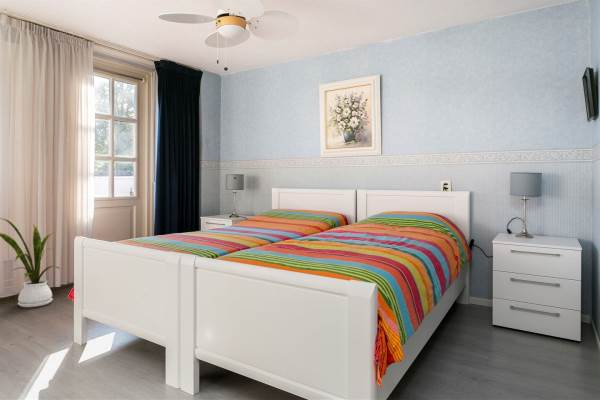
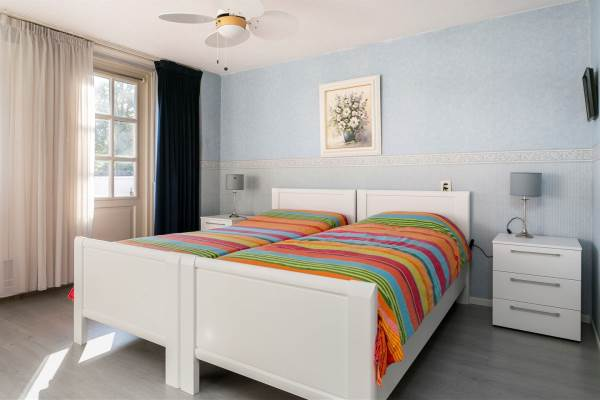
- house plant [0,217,61,308]
